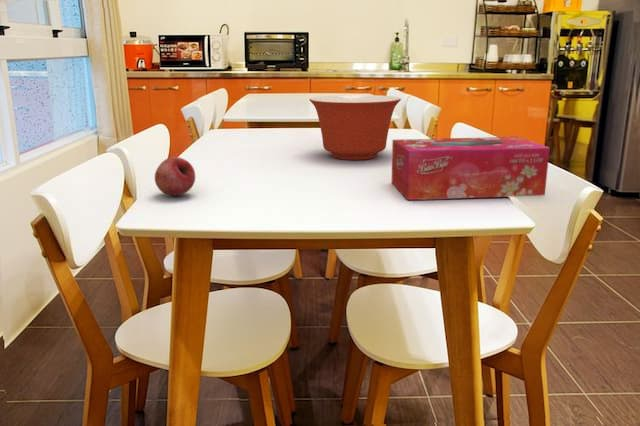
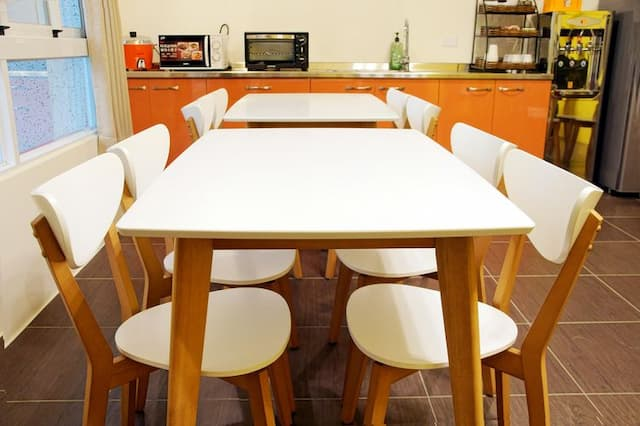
- fruit [154,156,196,197]
- tissue box [391,136,551,201]
- mixing bowl [308,94,402,161]
